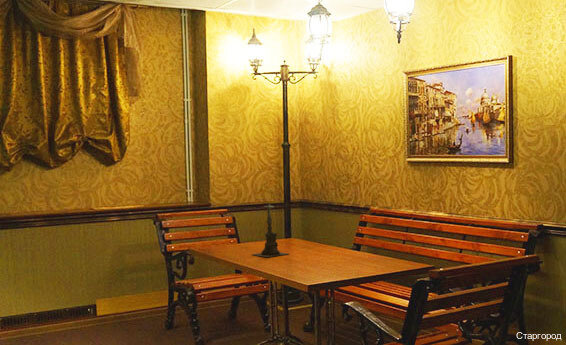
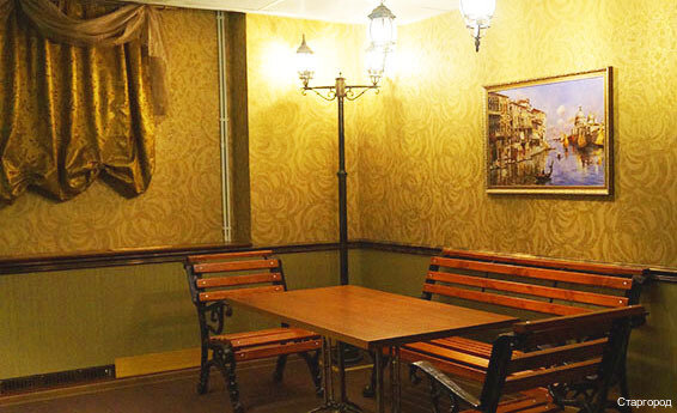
- candle holder [250,204,289,258]
